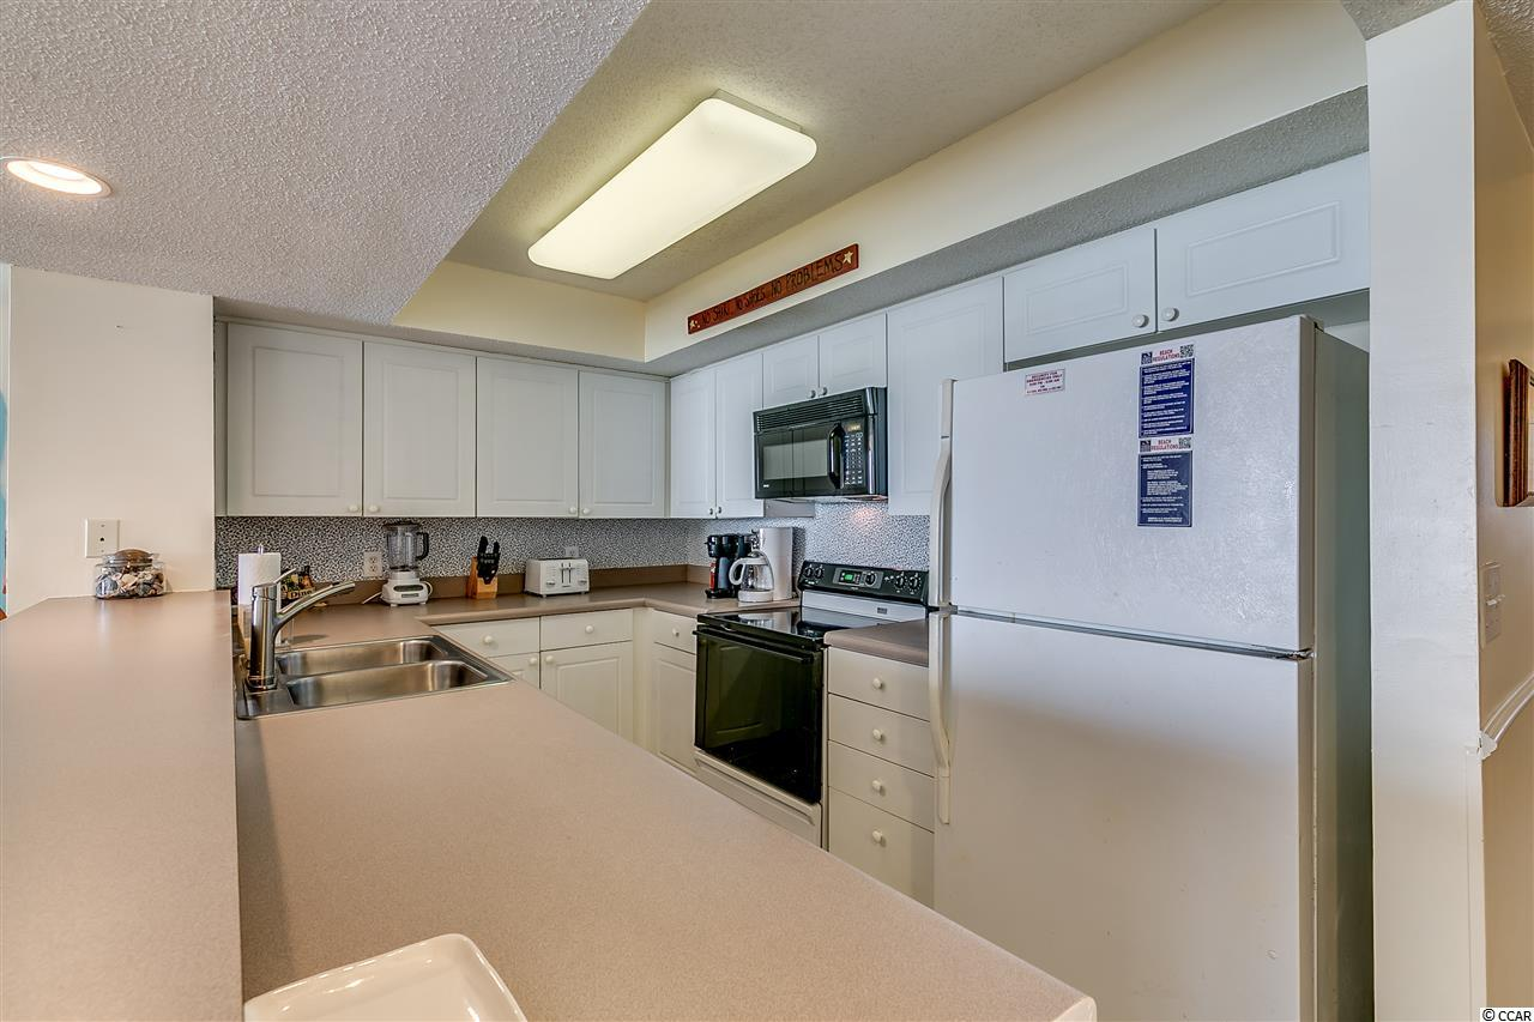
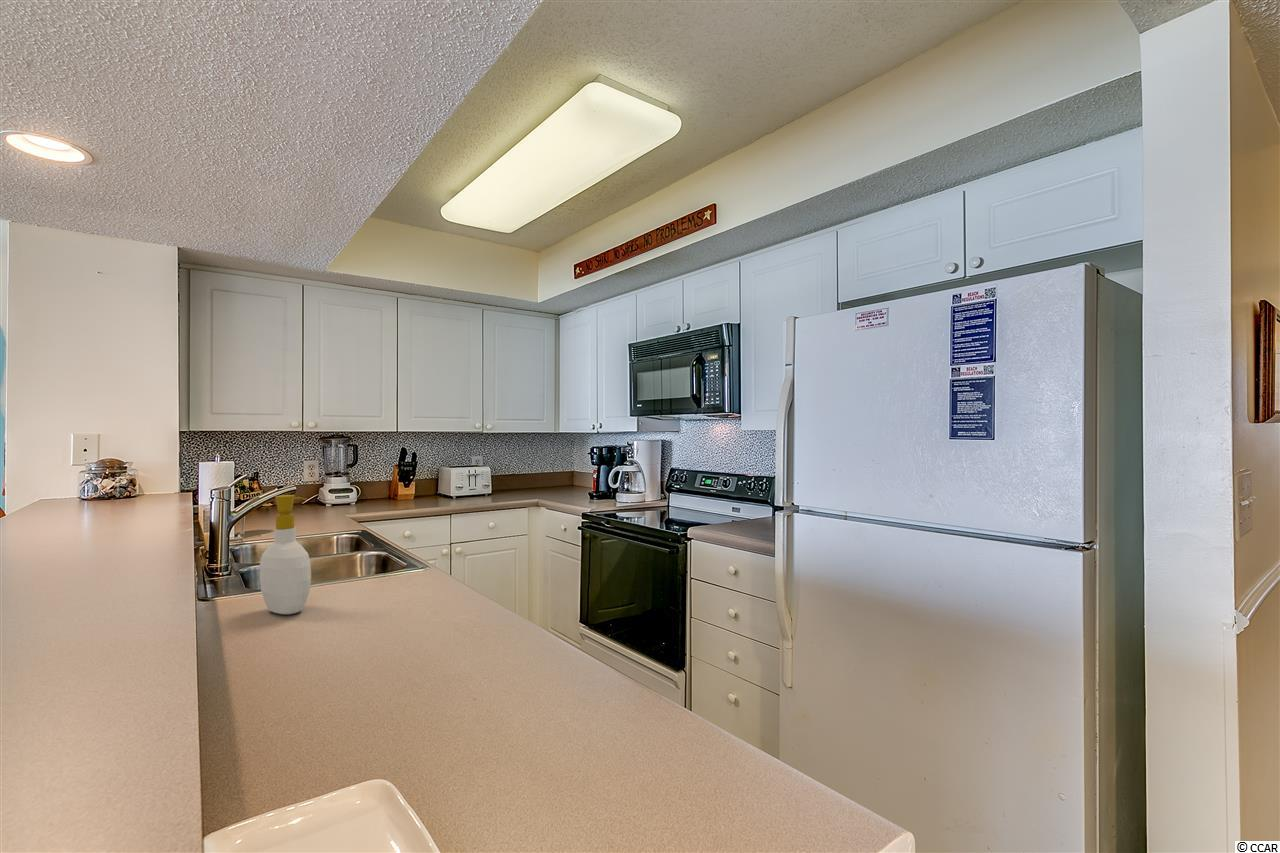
+ soap bottle [259,494,312,615]
